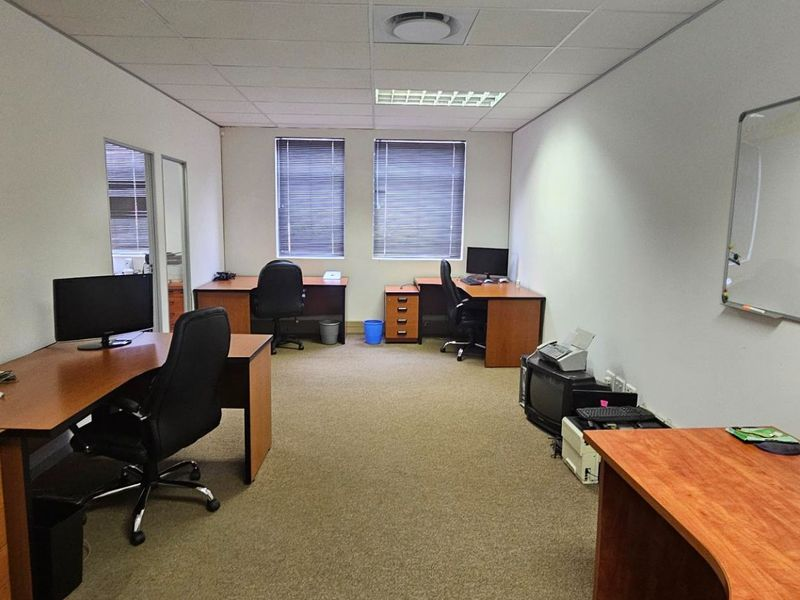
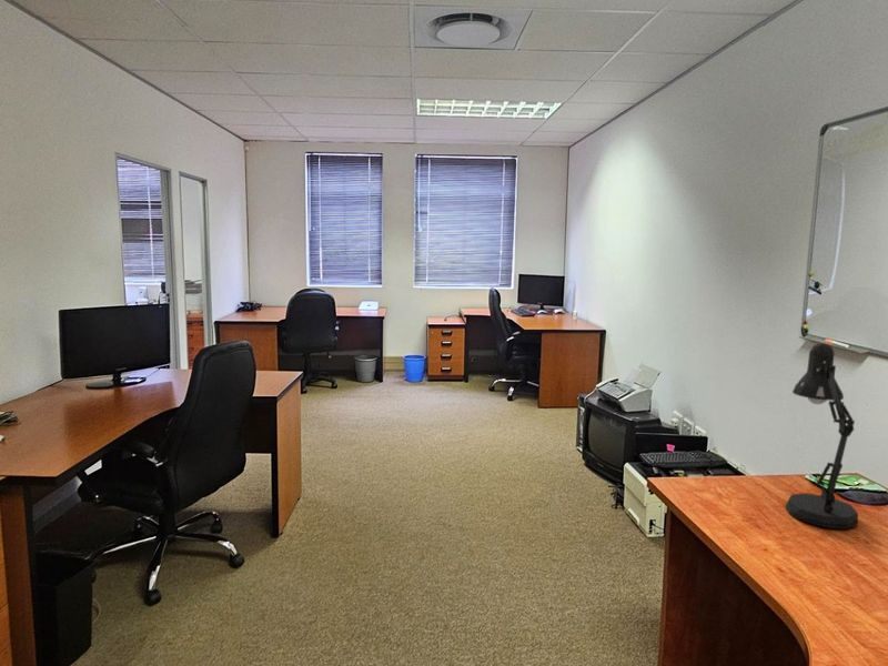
+ desk lamp [785,342,859,529]
